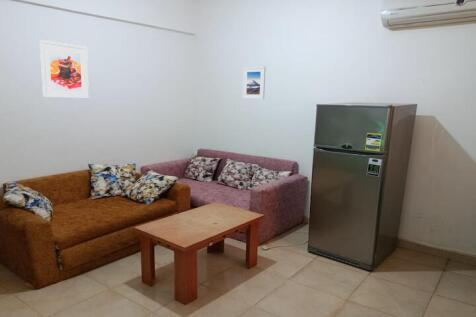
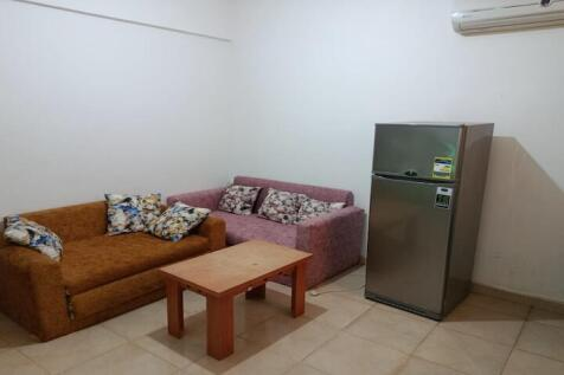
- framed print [39,39,90,100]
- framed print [241,65,266,100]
